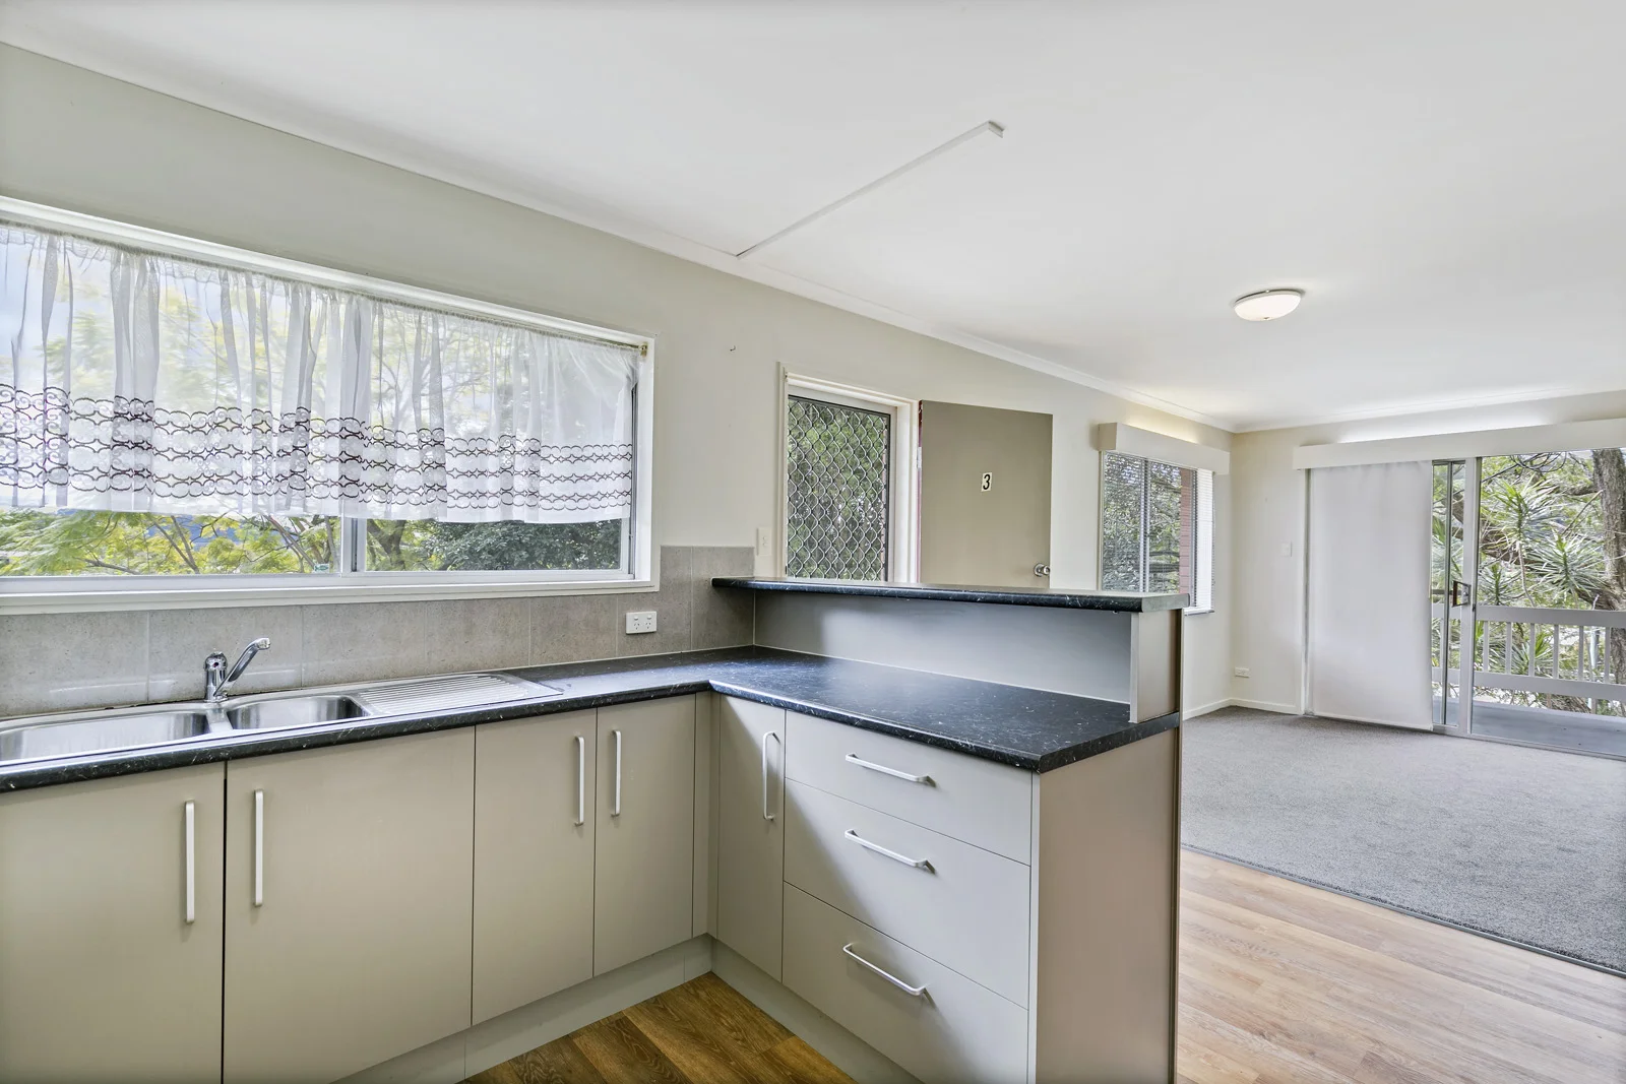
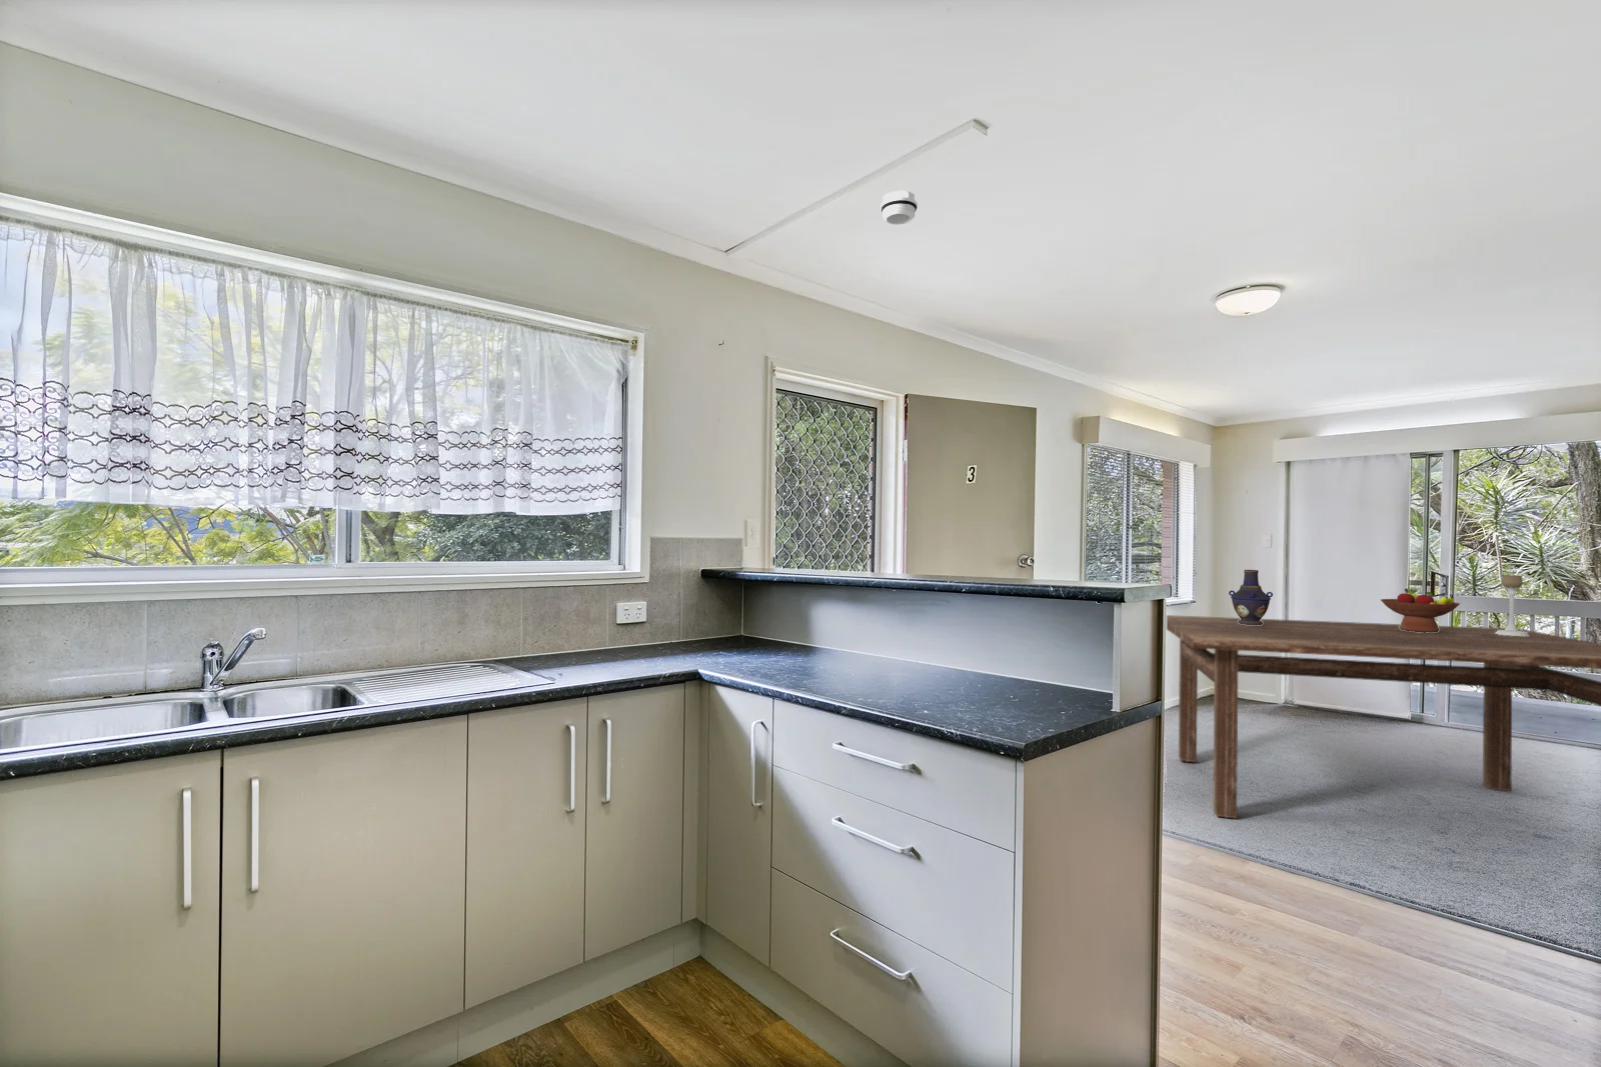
+ vase [1228,569,1273,625]
+ candle holder [1496,574,1530,636]
+ fruit bowl [1379,588,1460,632]
+ smoke detector [879,191,918,226]
+ dining table [1166,614,1601,820]
